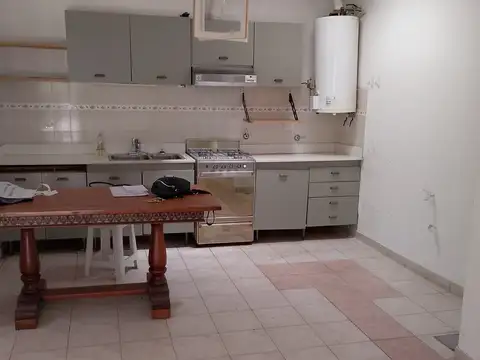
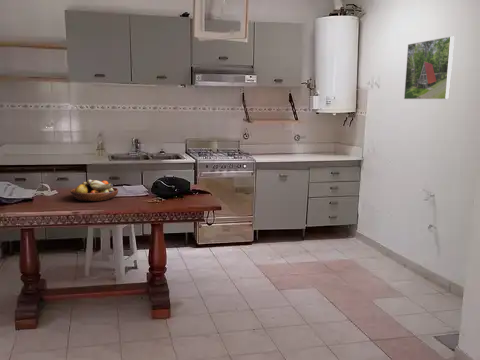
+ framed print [403,35,455,100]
+ fruit bowl [69,179,119,202]
